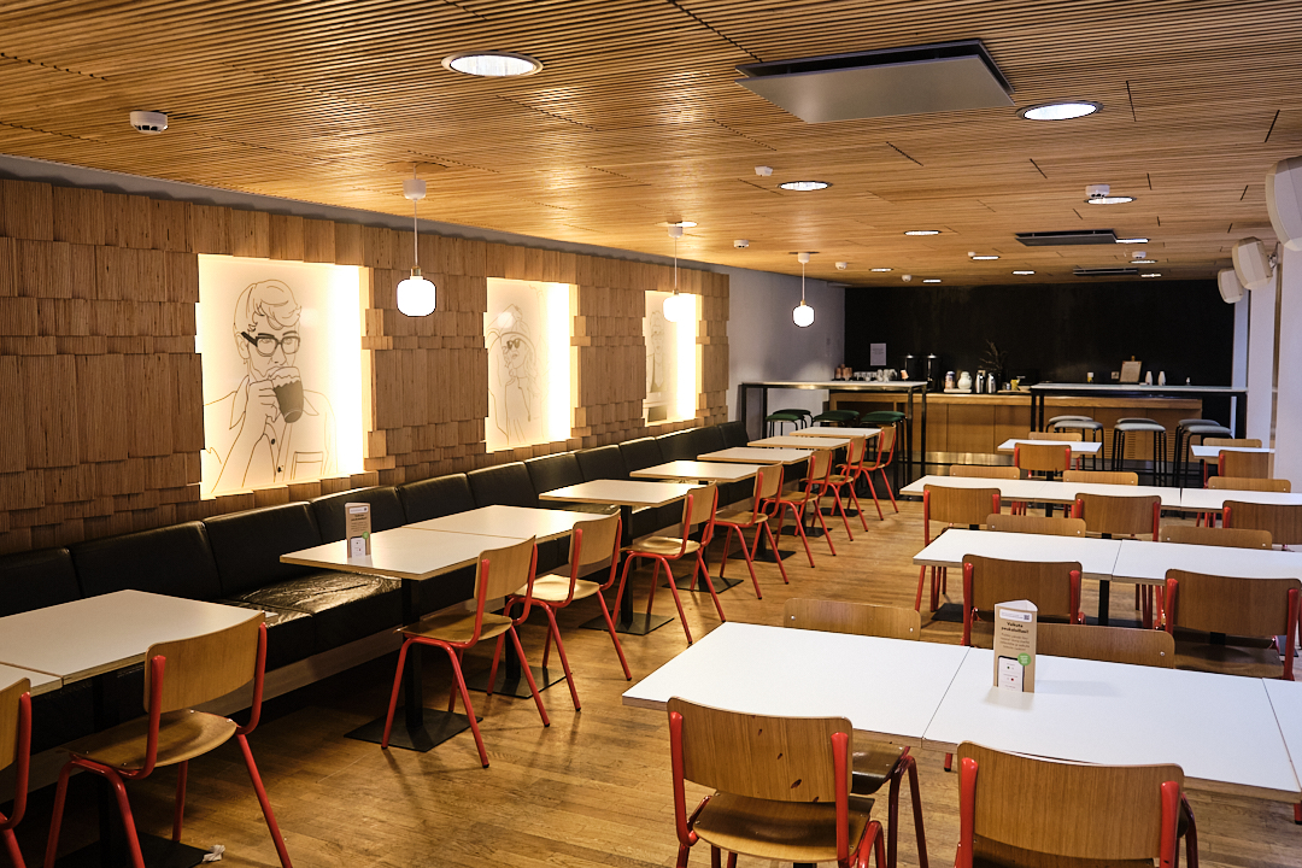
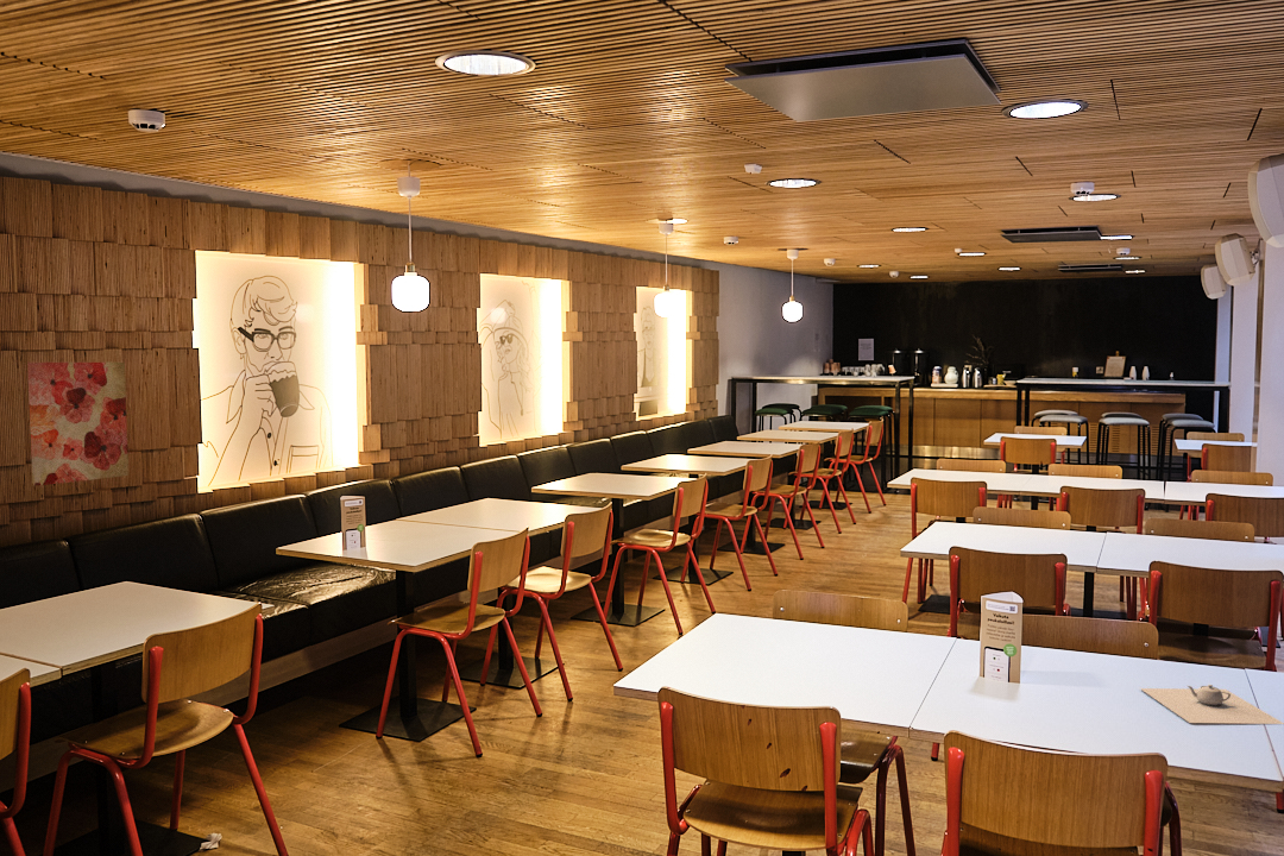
+ wall art [26,361,130,487]
+ teapot [1139,684,1284,725]
